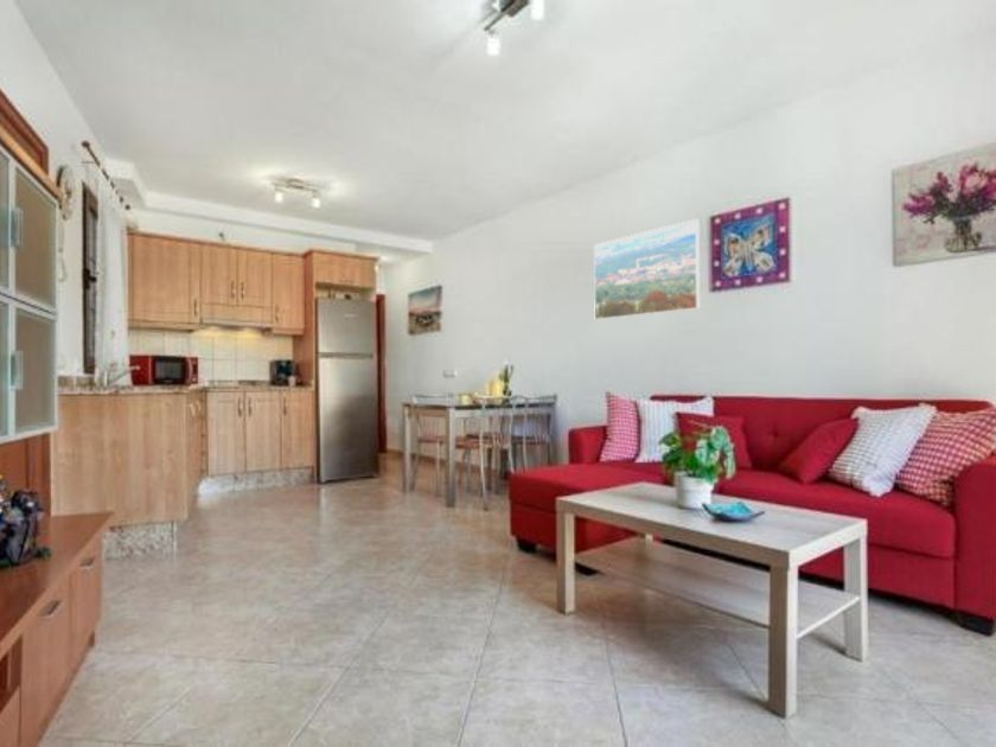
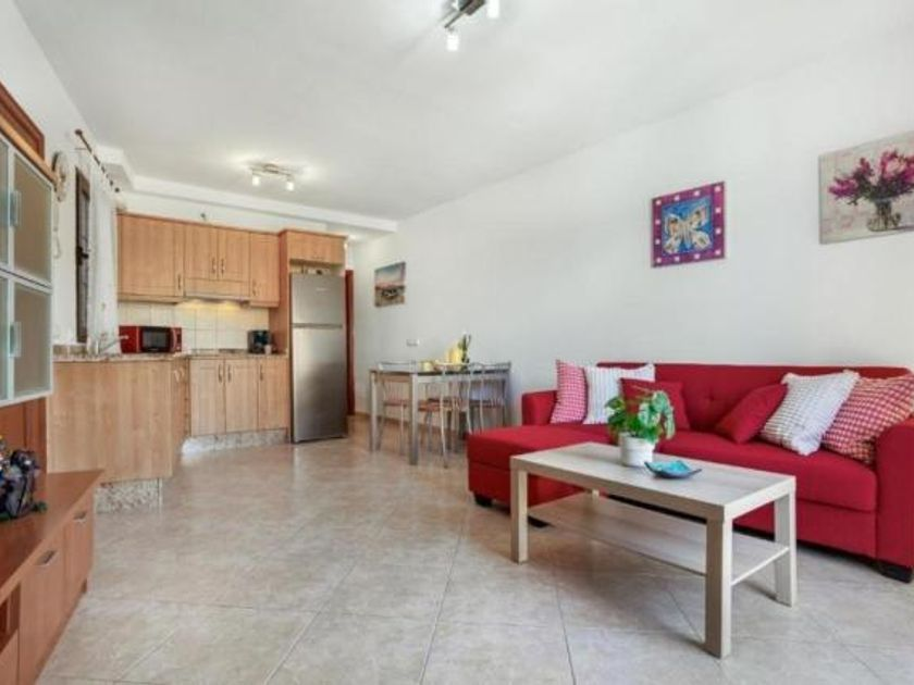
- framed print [593,218,701,321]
